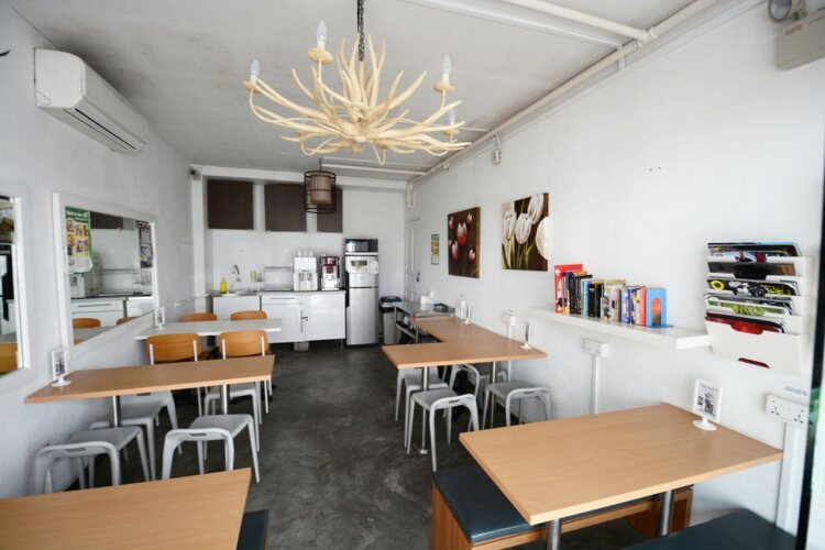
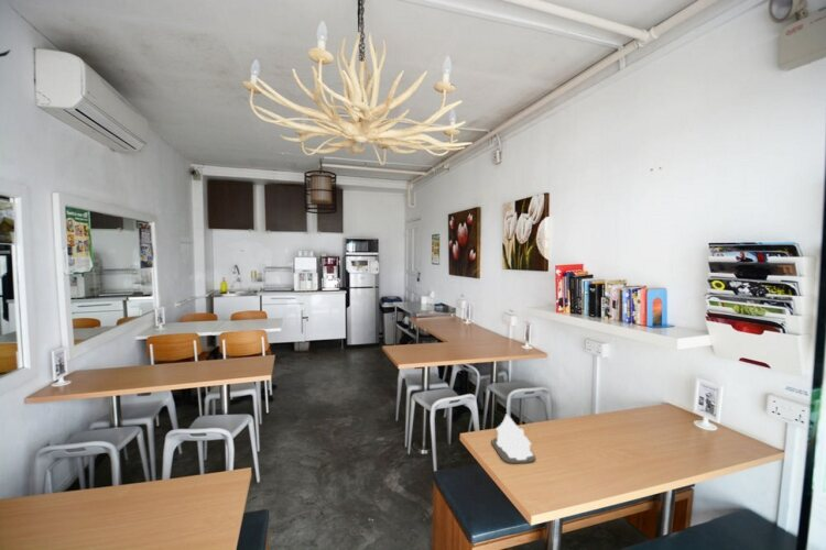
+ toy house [490,414,536,464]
